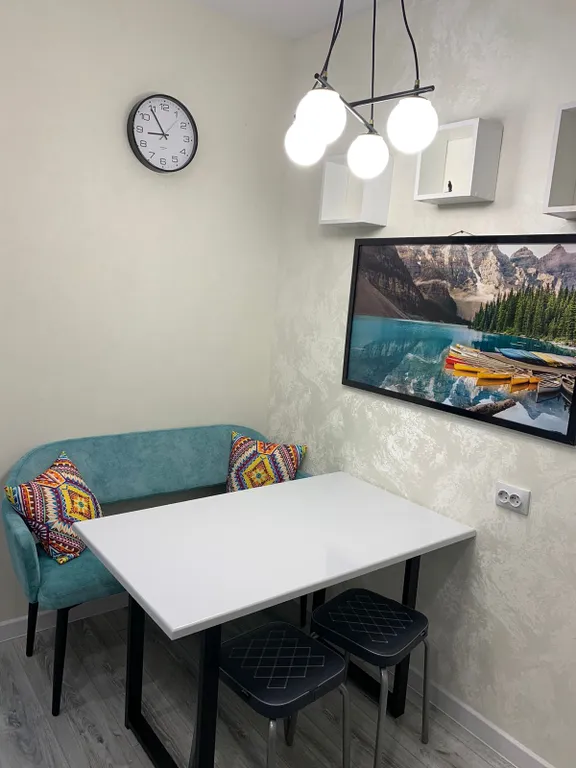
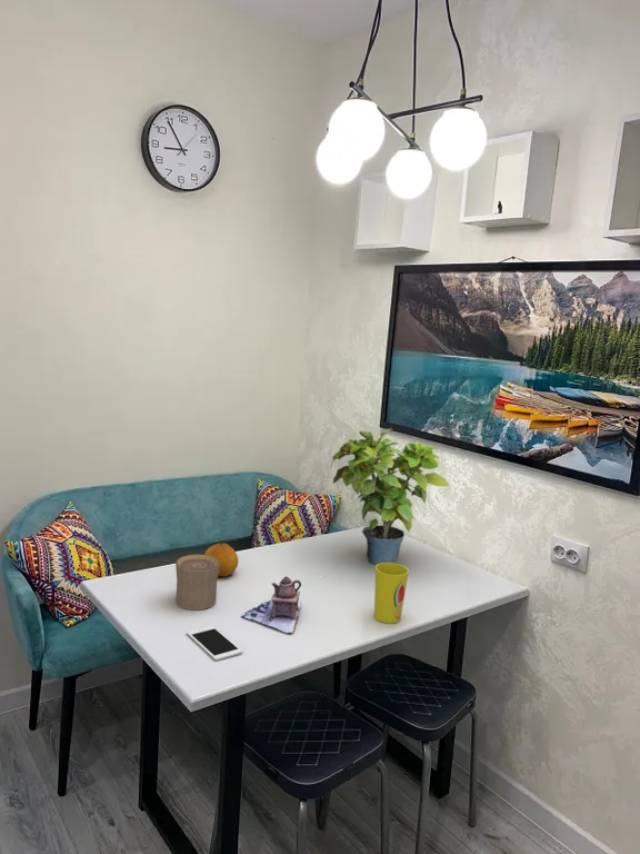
+ cell phone [186,625,243,662]
+ potted plant [330,428,450,566]
+ cup [373,563,410,625]
+ cup [174,554,220,610]
+ fruit [203,542,240,577]
+ teapot [240,576,303,635]
